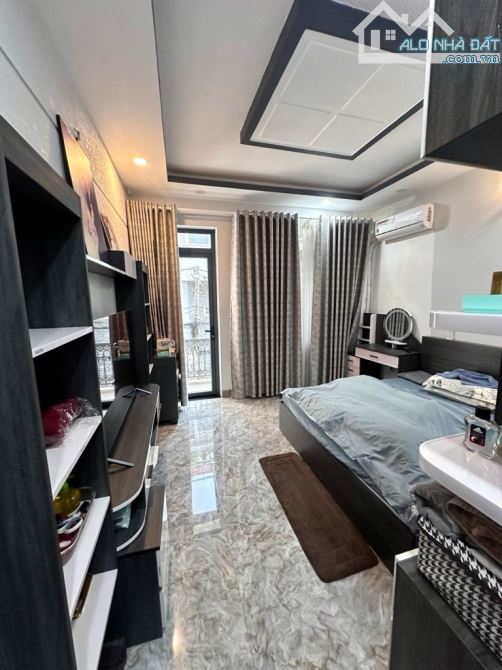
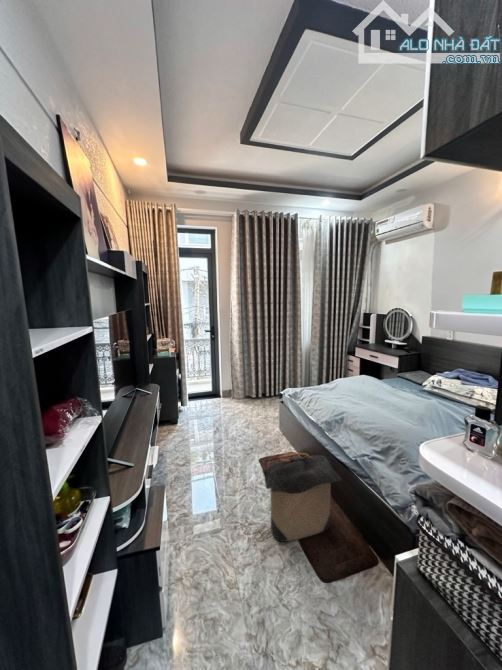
+ laundry hamper [261,452,343,543]
